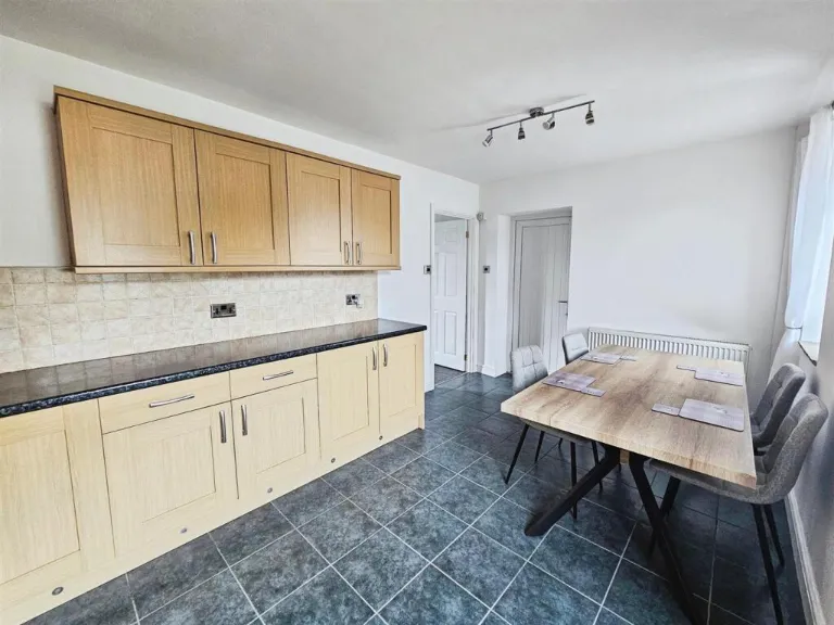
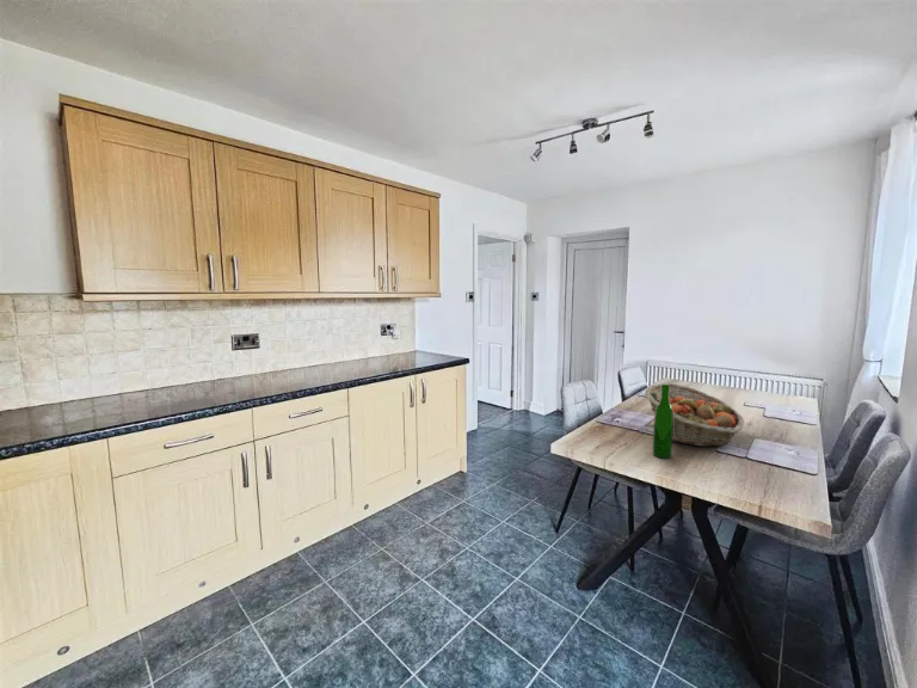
+ wine bottle [652,385,673,460]
+ fruit basket [644,382,745,448]
